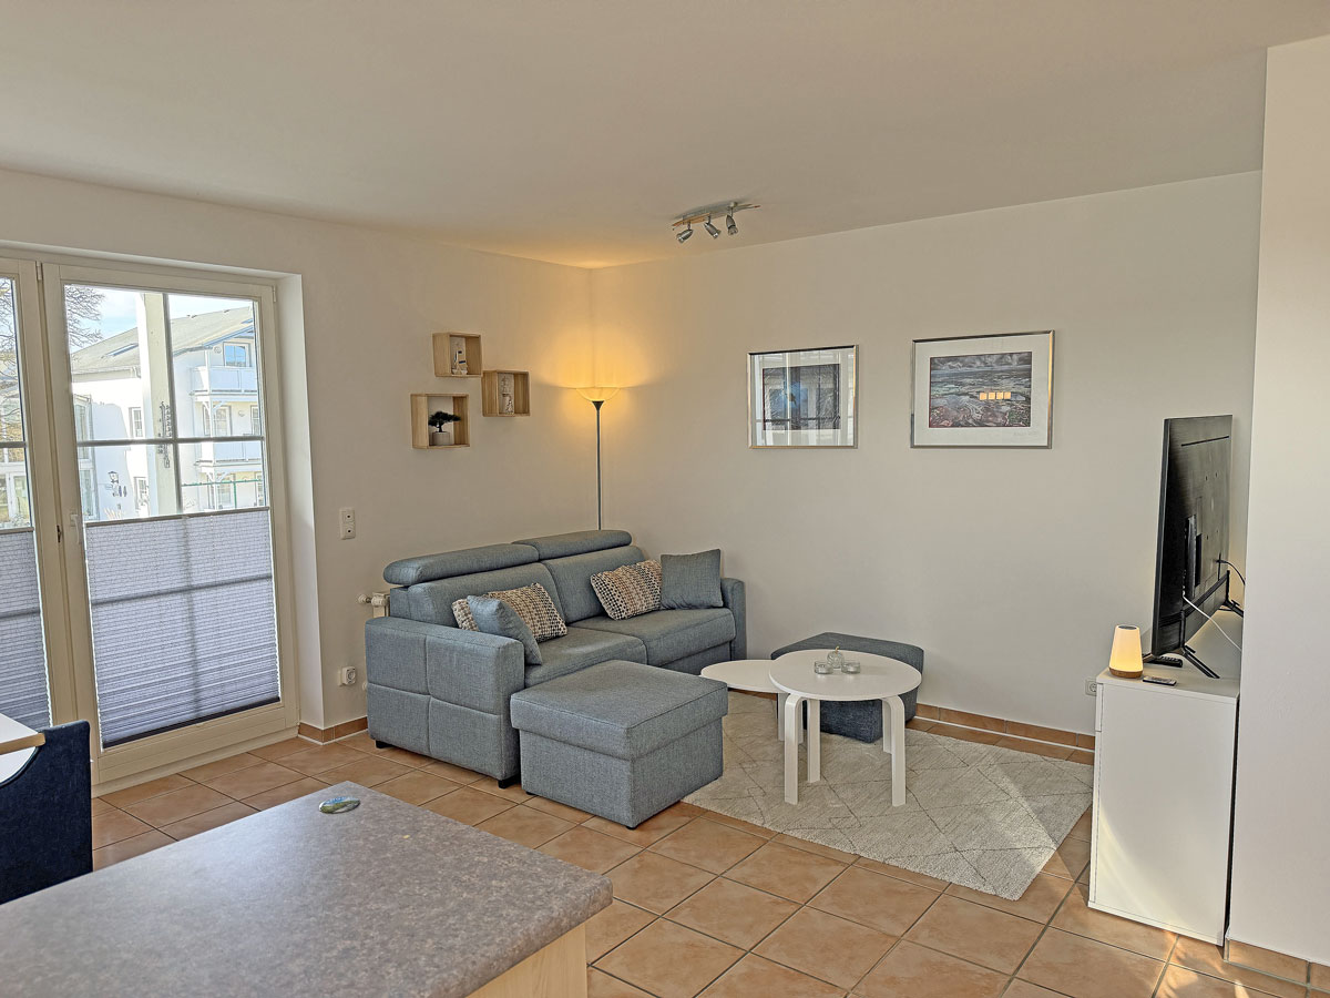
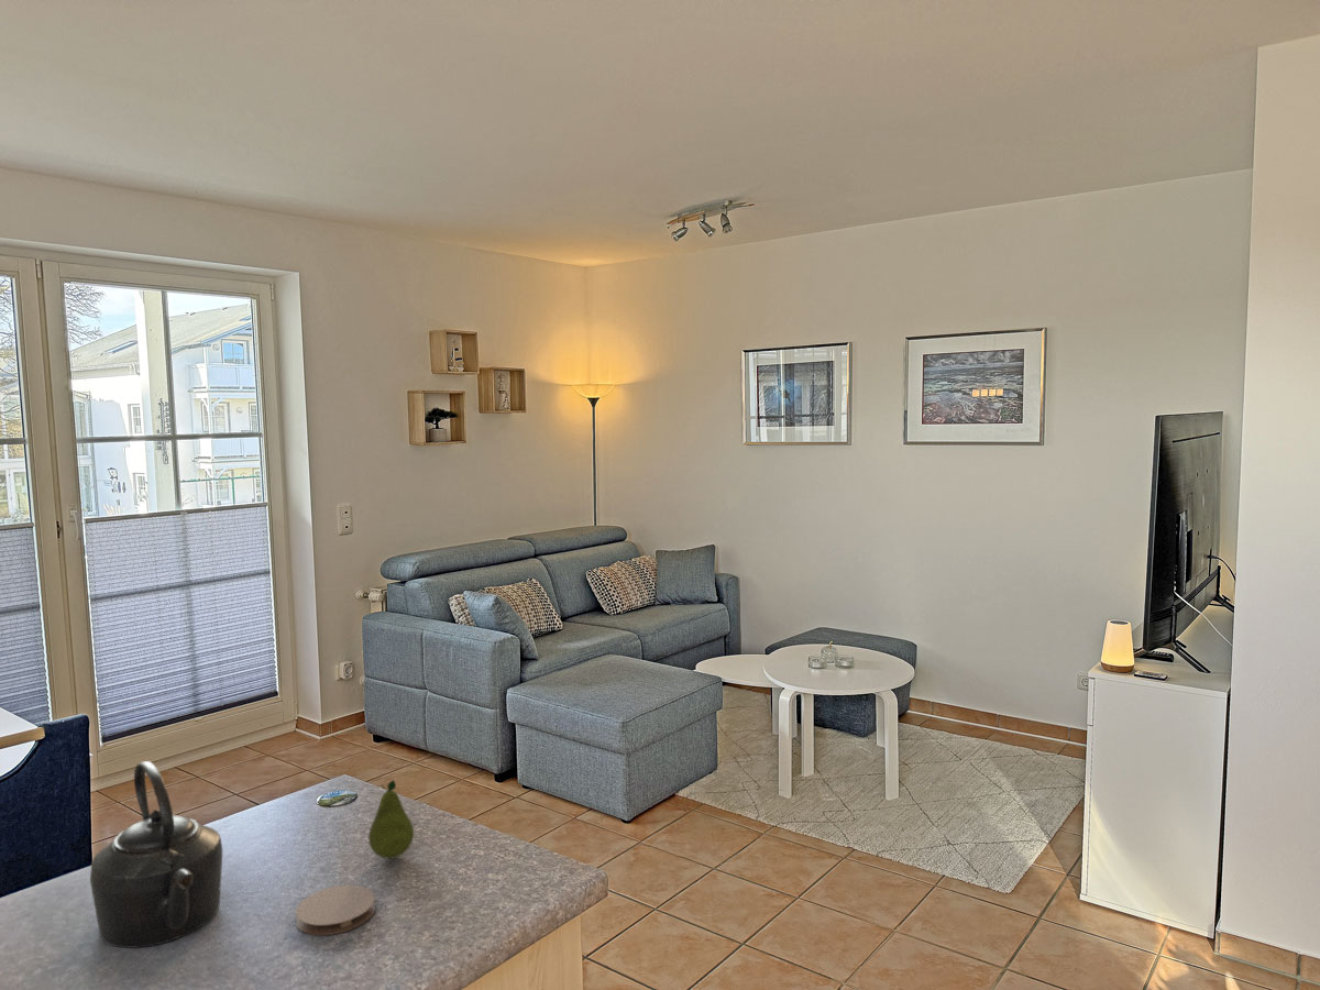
+ fruit [367,779,415,860]
+ kettle [89,760,223,949]
+ coaster [295,884,376,936]
